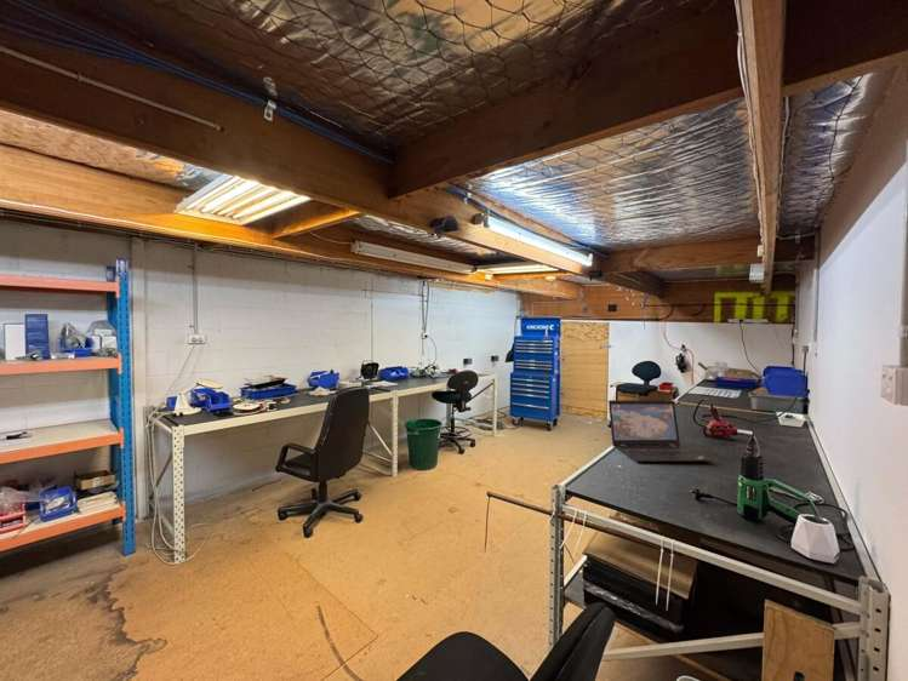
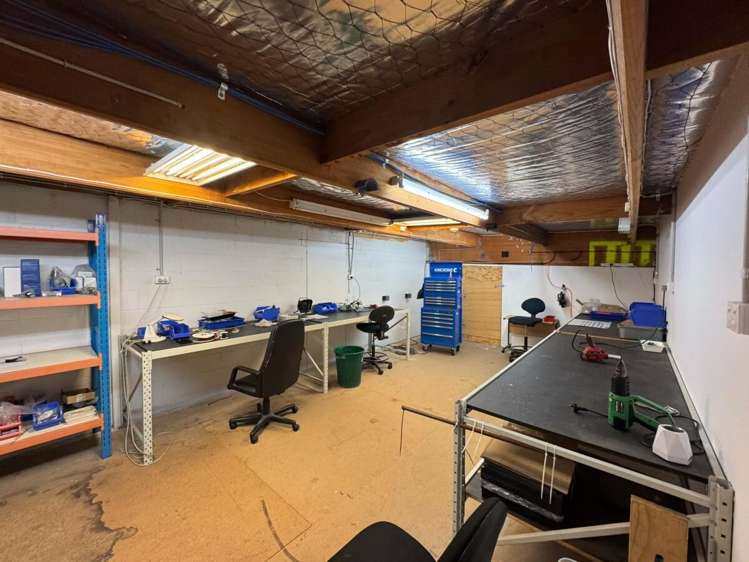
- laptop [607,399,714,463]
